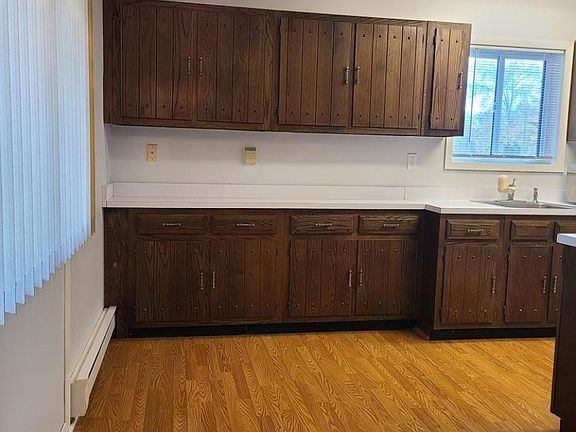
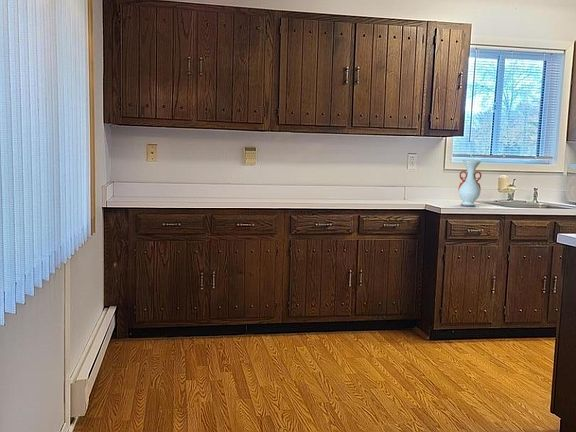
+ vase [457,159,482,207]
